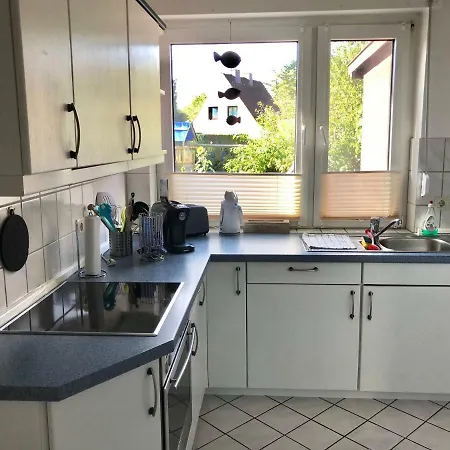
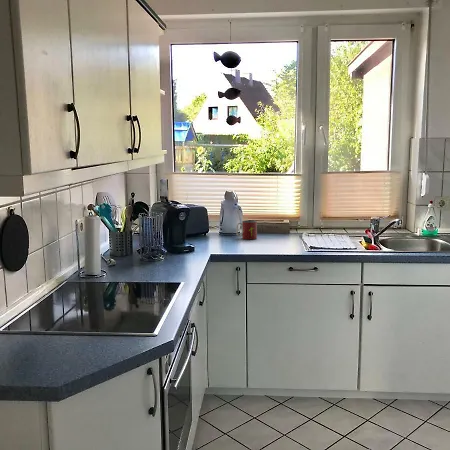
+ mug [235,219,258,240]
